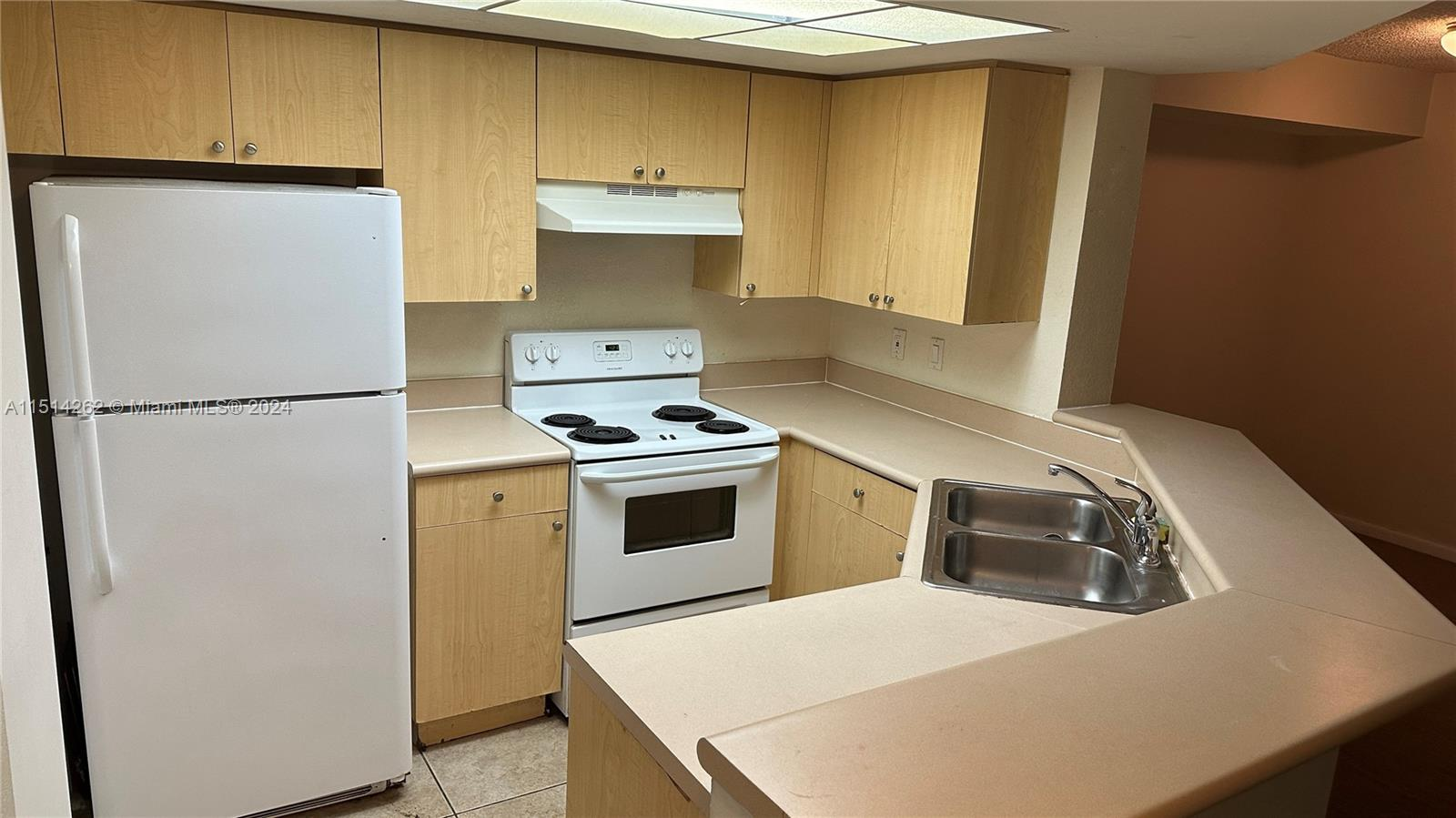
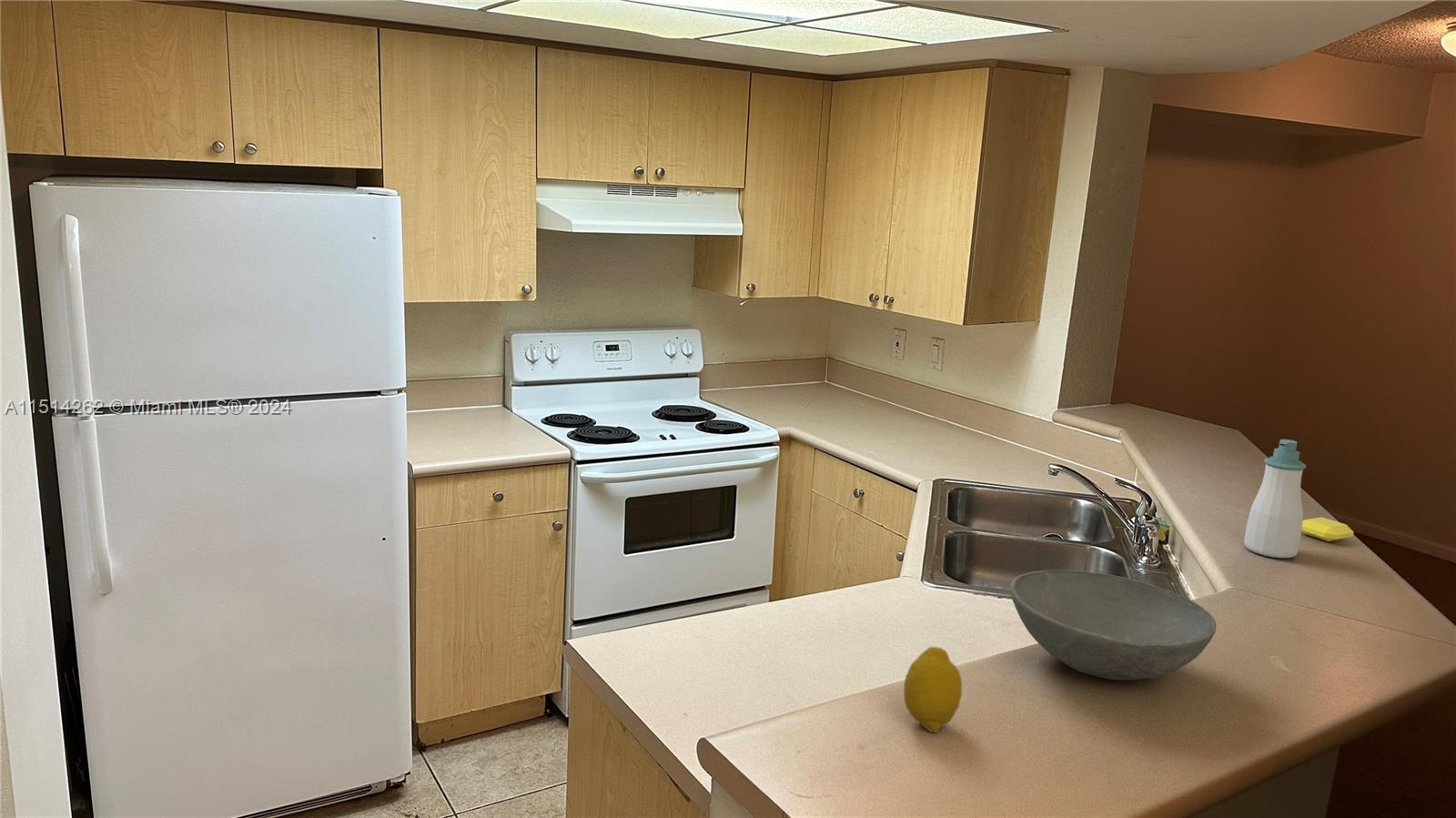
+ soap bottle [1243,439,1307,559]
+ bowl [1009,569,1218,681]
+ soap bar [1301,516,1355,542]
+ fruit [903,646,963,733]
